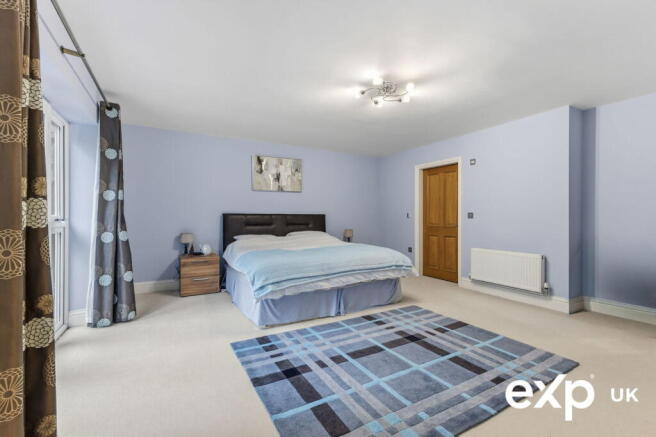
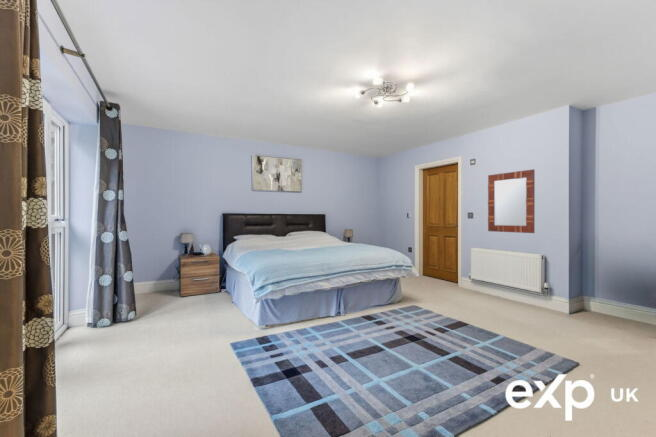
+ home mirror [487,168,536,234]
